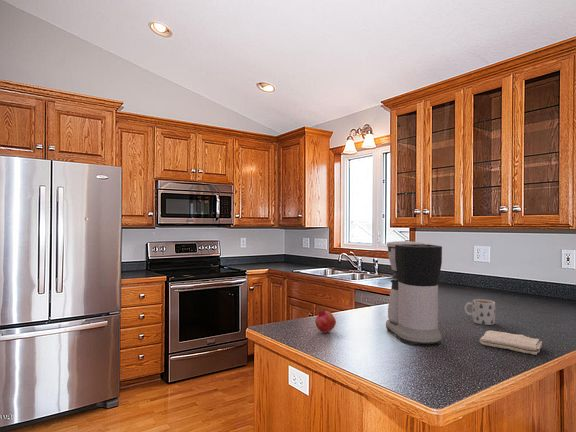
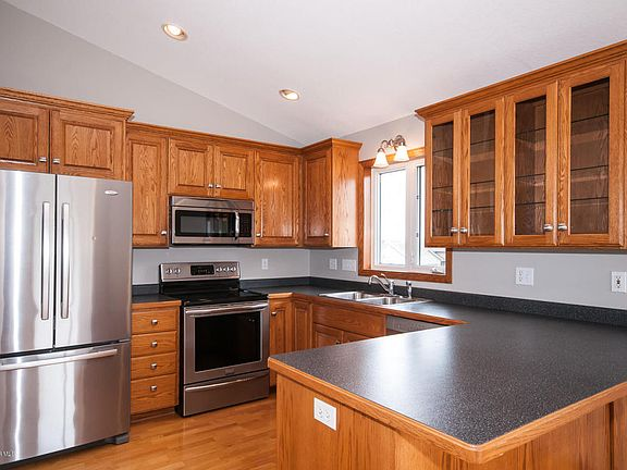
- mug [463,298,496,326]
- fruit [314,308,337,334]
- washcloth [479,330,543,356]
- coffee maker [385,240,443,347]
